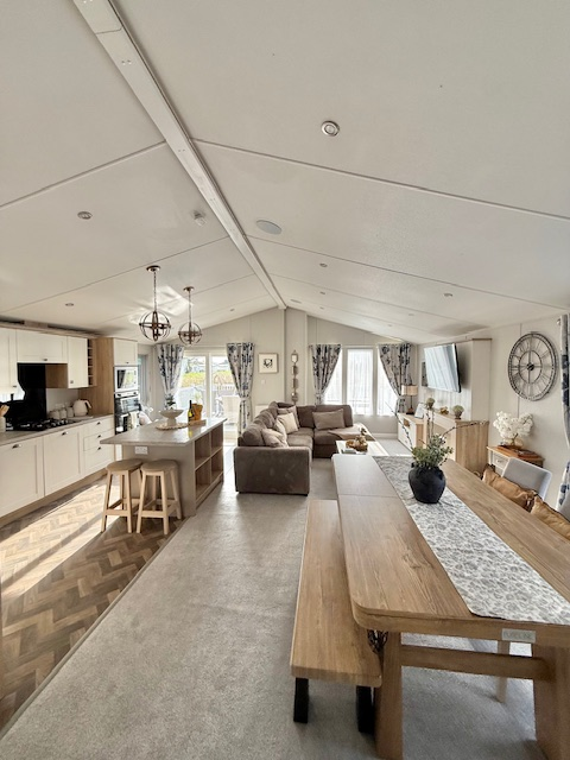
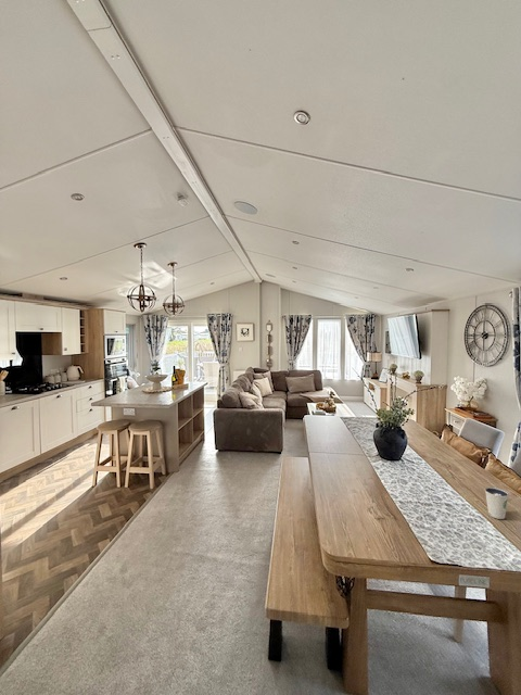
+ dixie cup [484,486,509,520]
